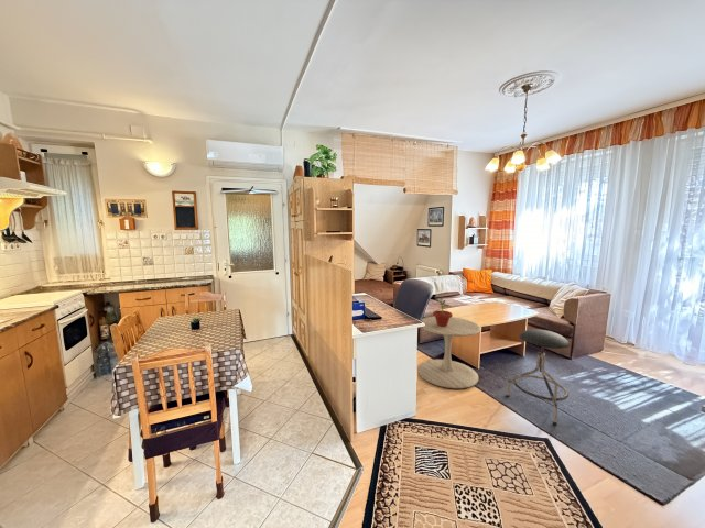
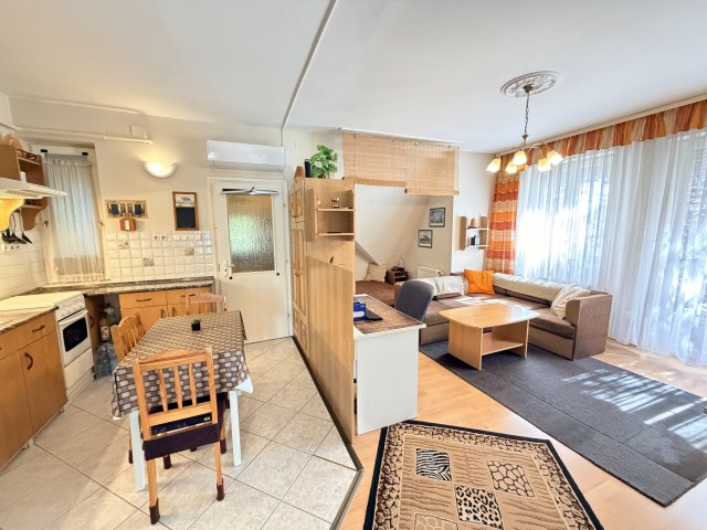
- side table [416,316,482,389]
- potted plant [432,296,454,327]
- stool [505,328,571,427]
